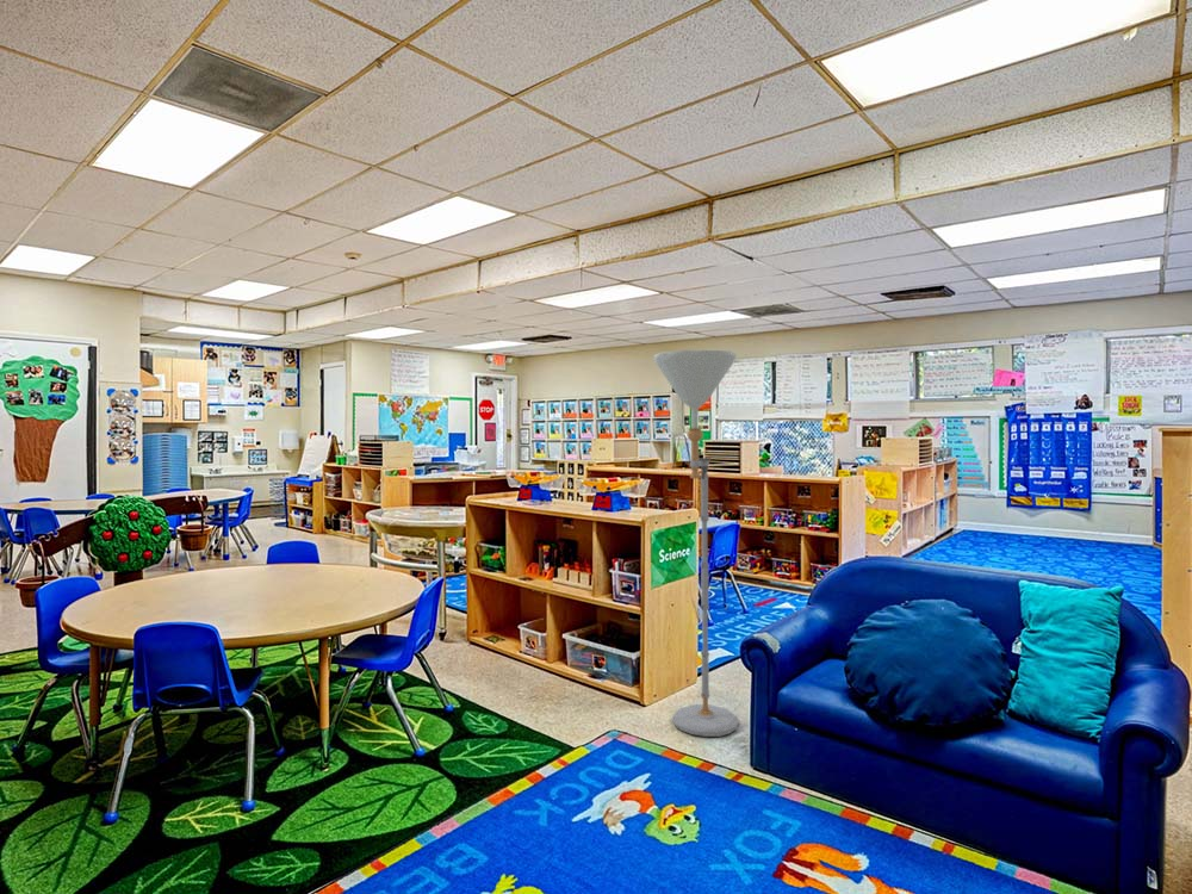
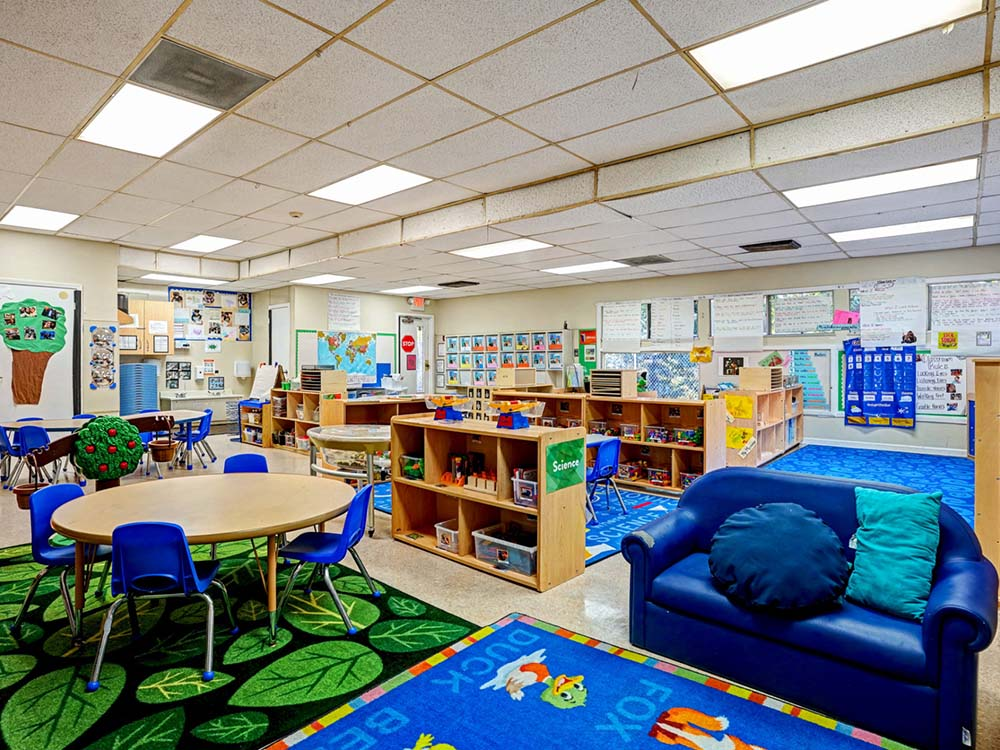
- floor lamp [652,348,740,738]
